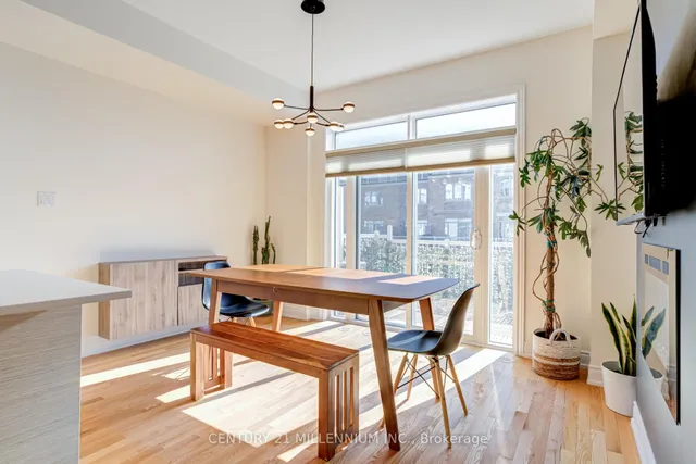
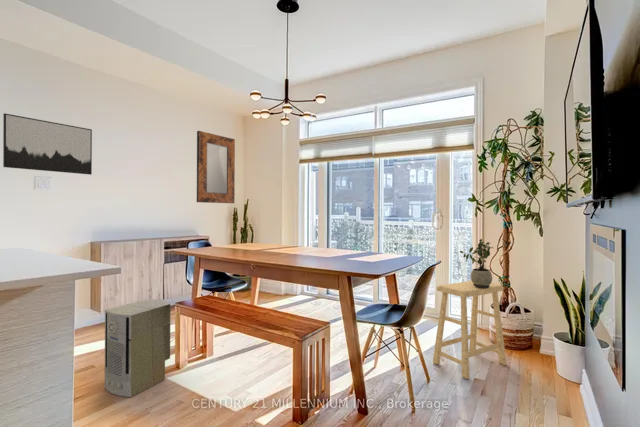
+ air purifier [104,299,171,398]
+ home mirror [196,130,236,204]
+ stool [432,280,507,380]
+ potted plant [459,238,494,288]
+ wall art [2,112,93,176]
